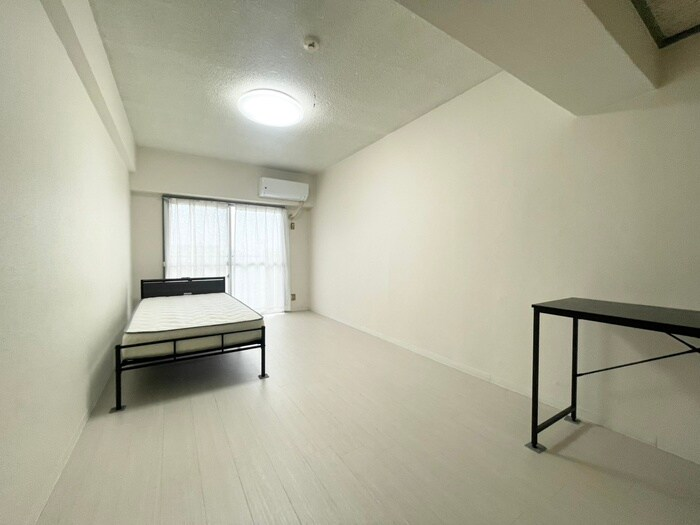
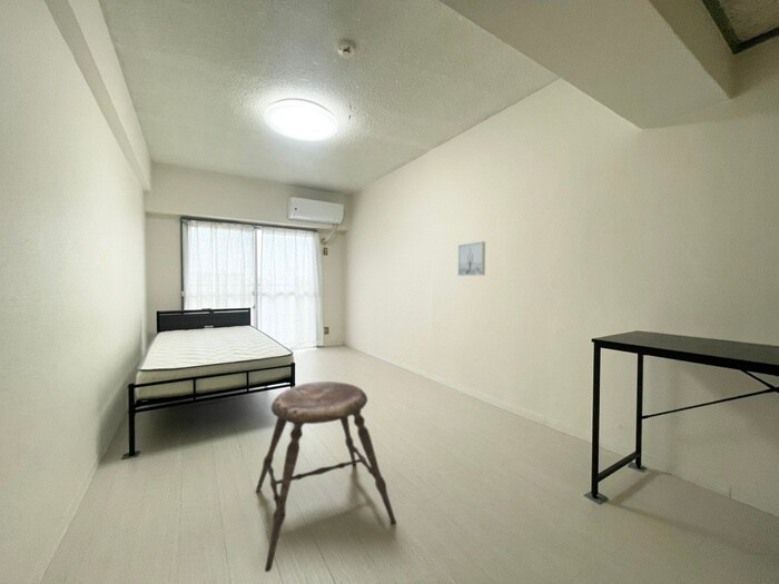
+ stool [255,380,397,573]
+ wall art [457,240,486,277]
